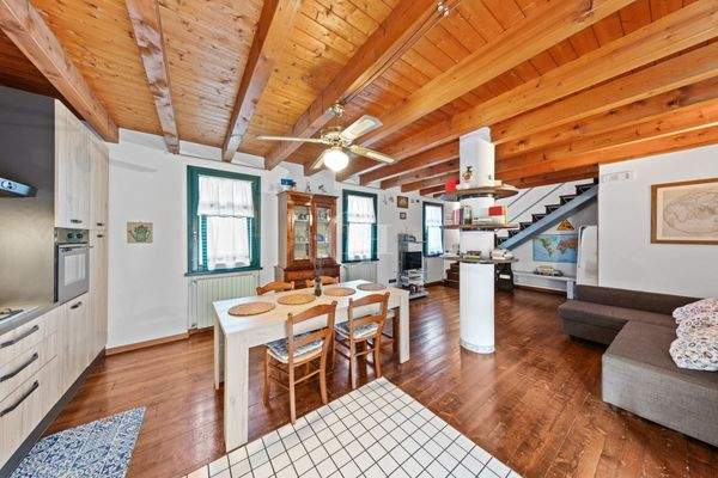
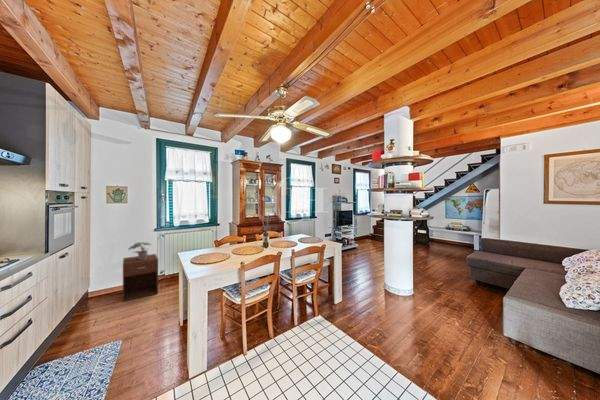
+ potted plant [127,241,153,259]
+ nightstand [122,253,159,302]
